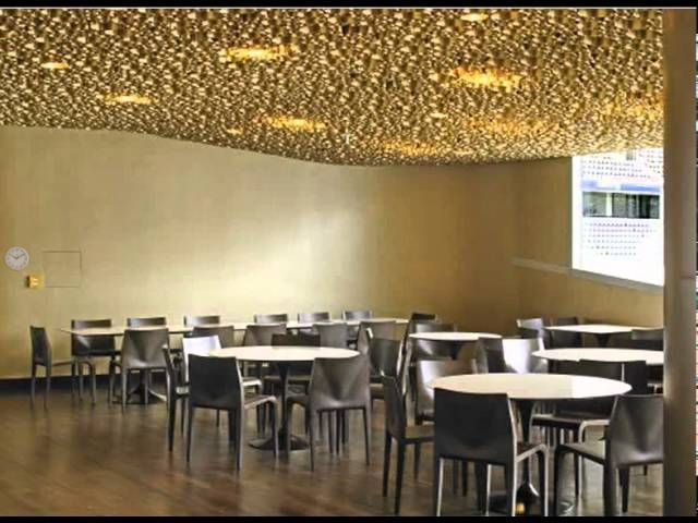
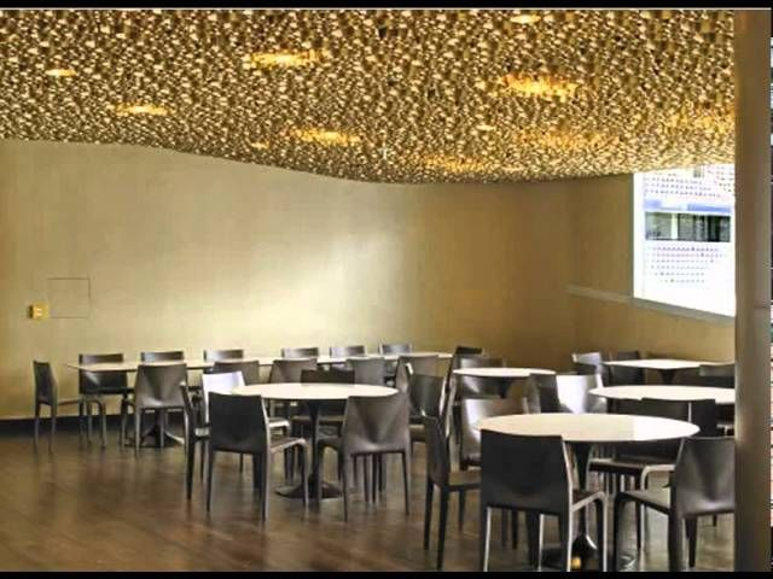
- wall clock [3,245,31,271]
